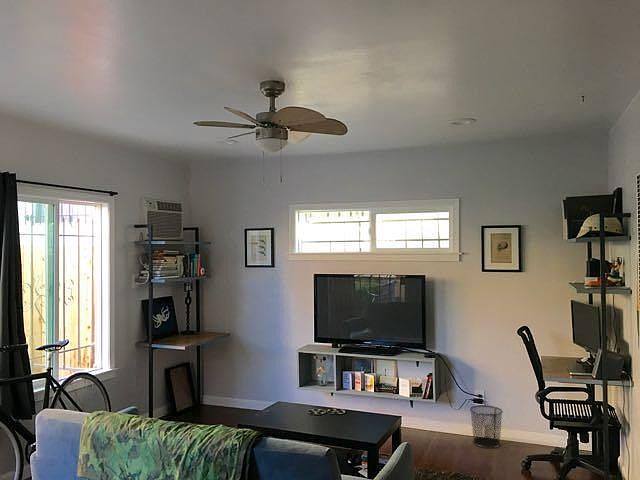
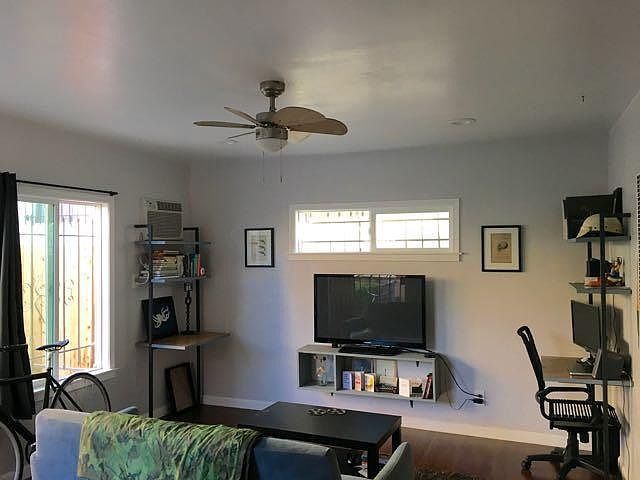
- waste bin [469,404,504,449]
